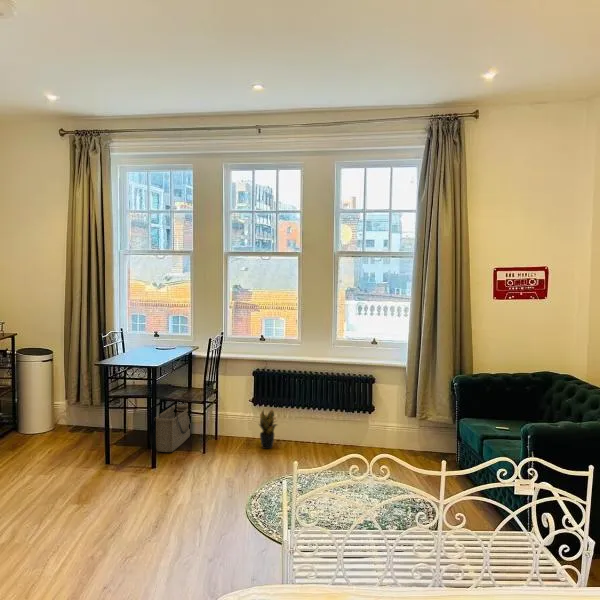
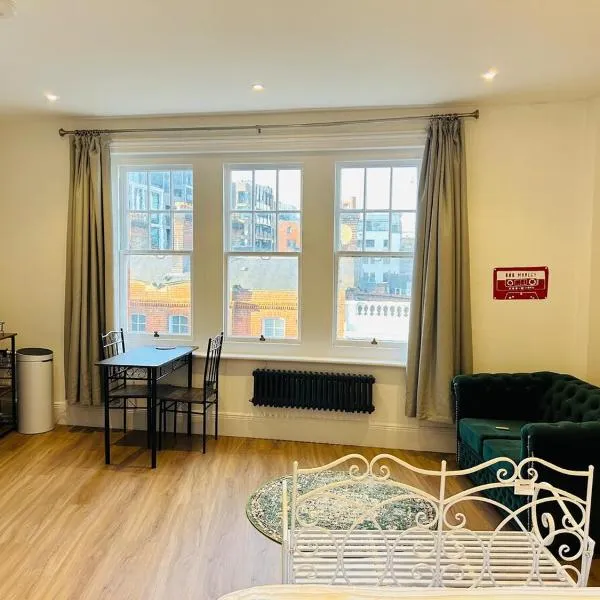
- potted plant [257,408,278,450]
- basket [155,404,193,453]
